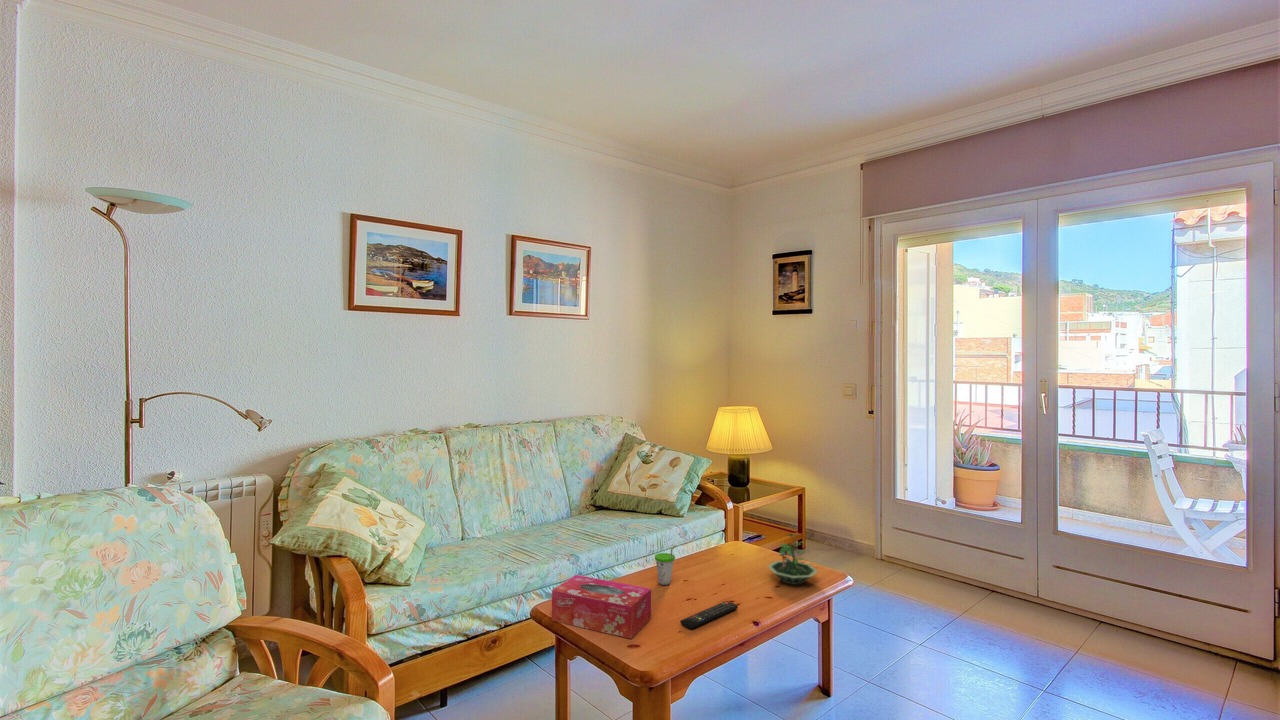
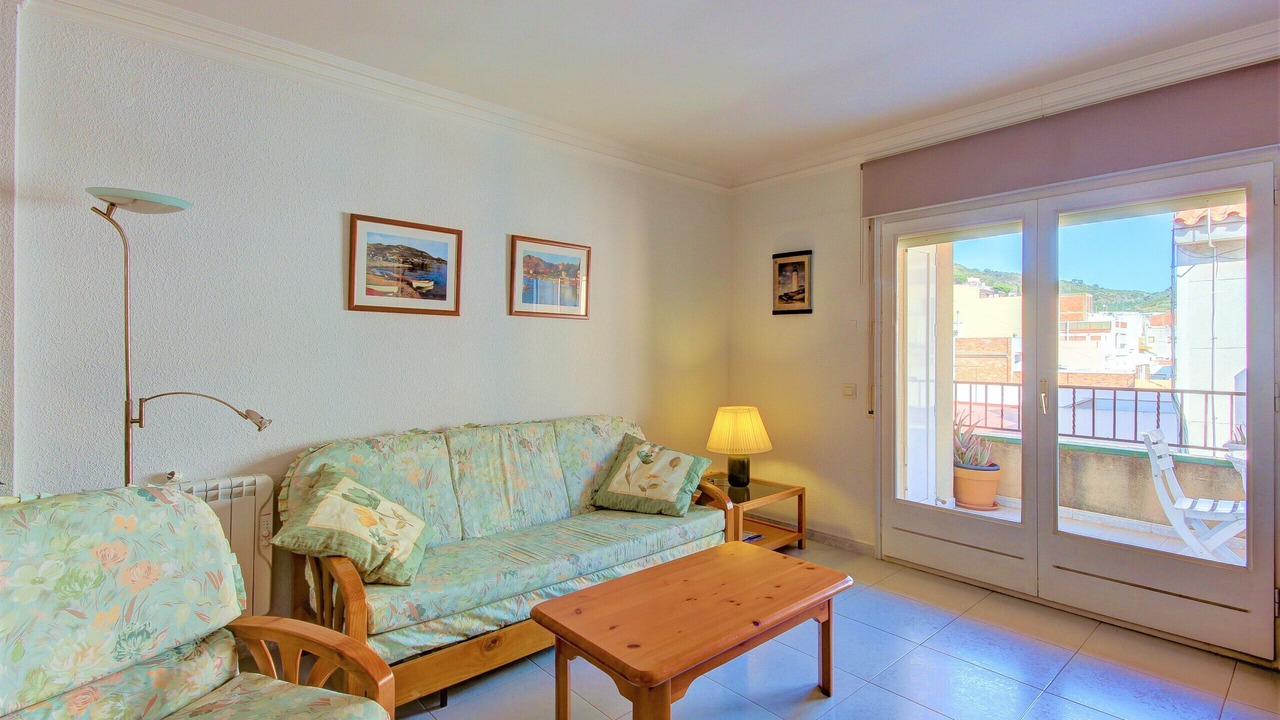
- cup [654,544,677,586]
- tissue box [551,574,652,640]
- terrarium [766,532,819,586]
- remote control [679,600,739,630]
